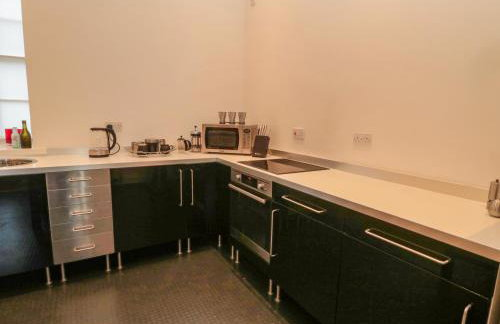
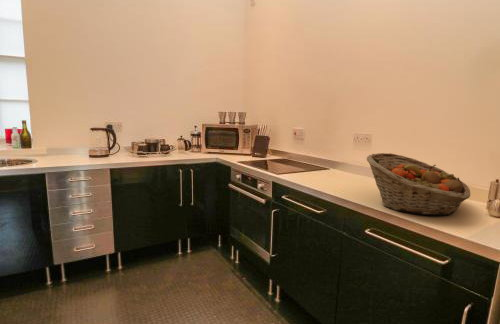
+ fruit basket [366,152,471,216]
